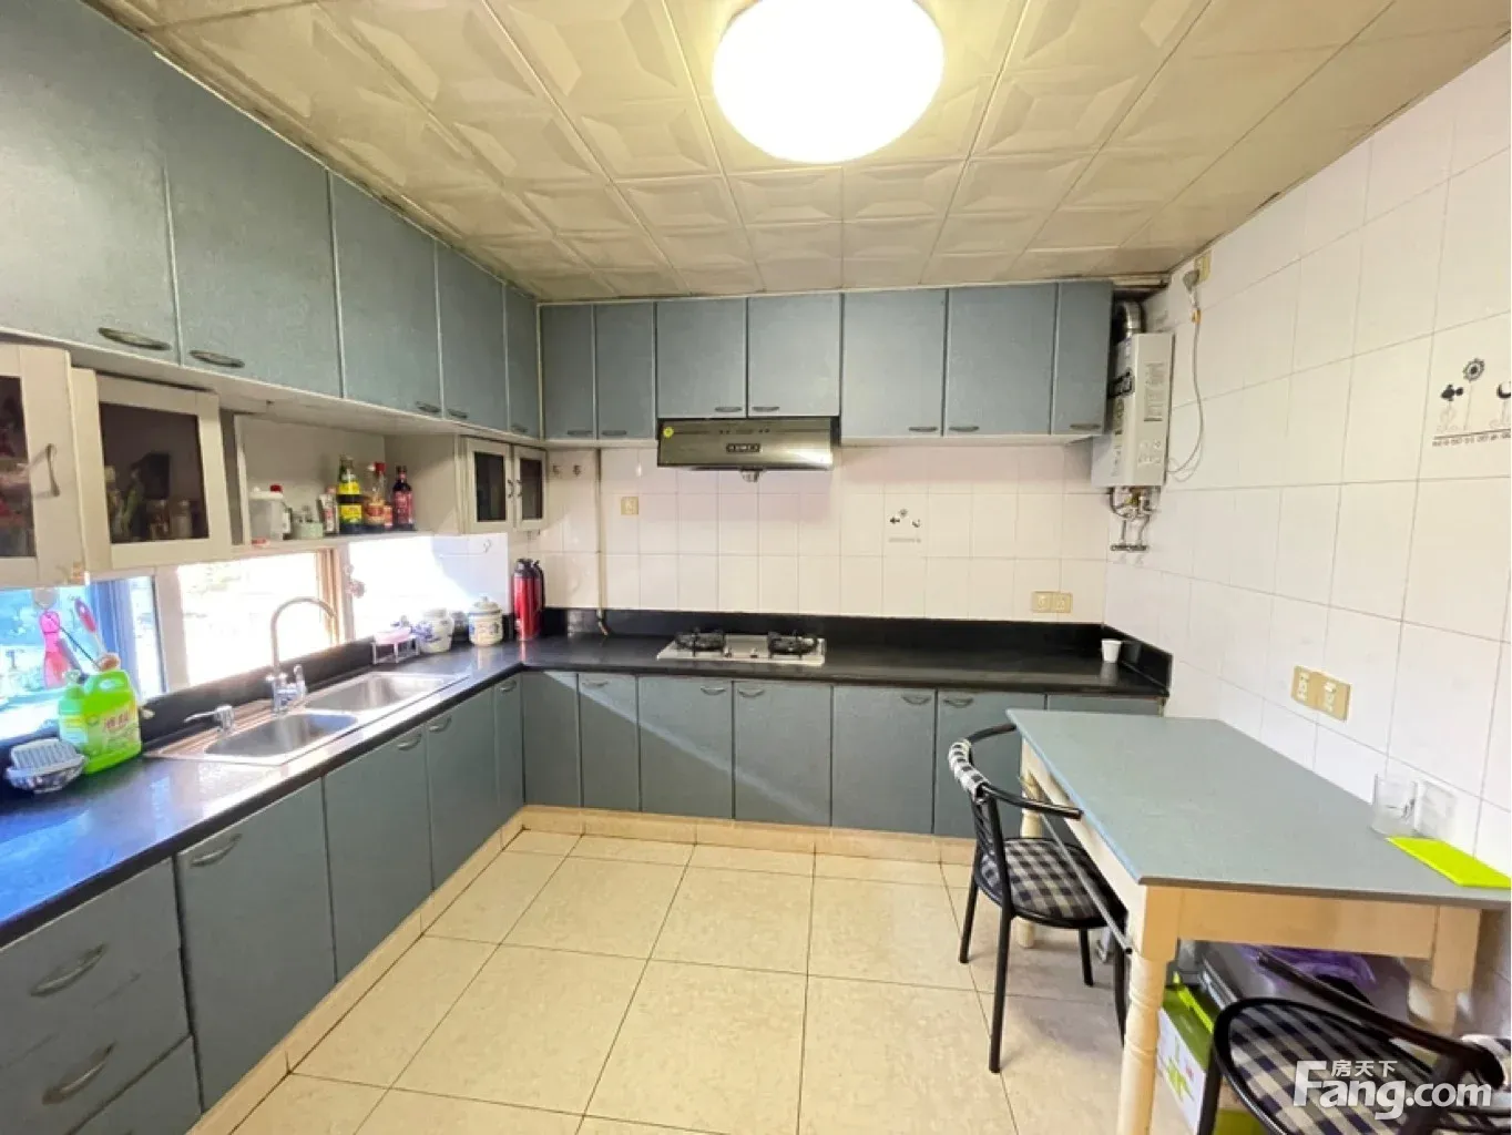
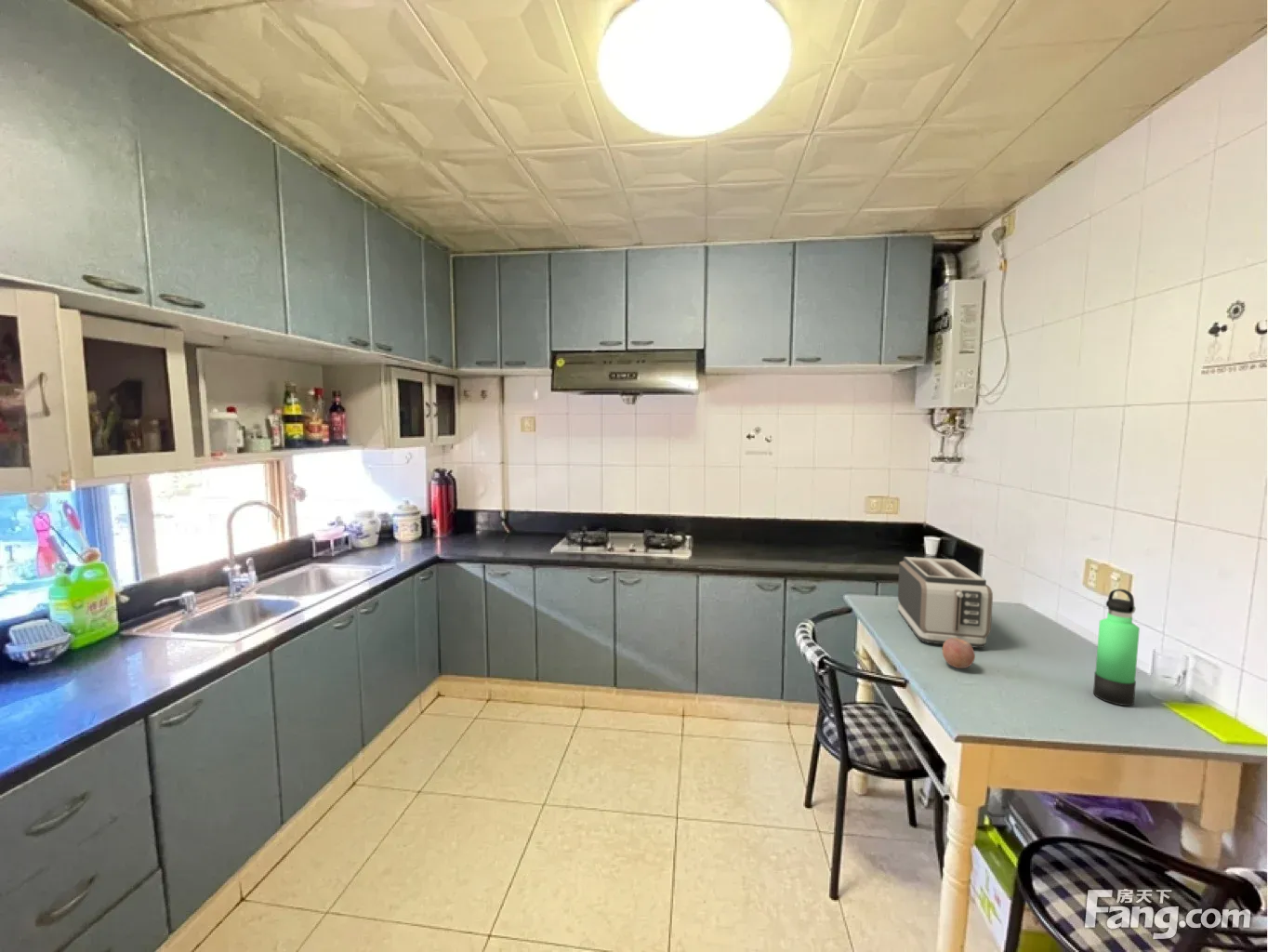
+ toaster [897,556,994,649]
+ fruit [942,638,976,669]
+ thermos bottle [1092,588,1141,707]
